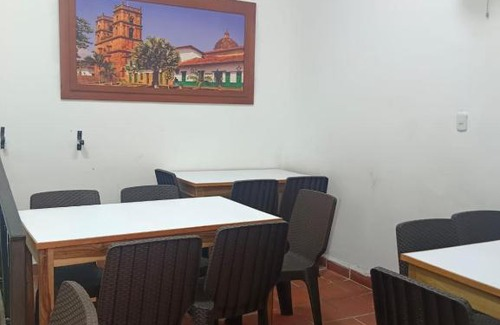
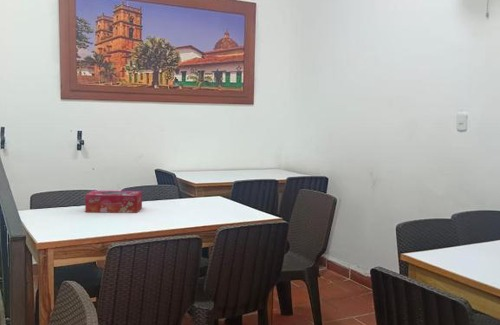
+ tissue box [84,190,143,214]
